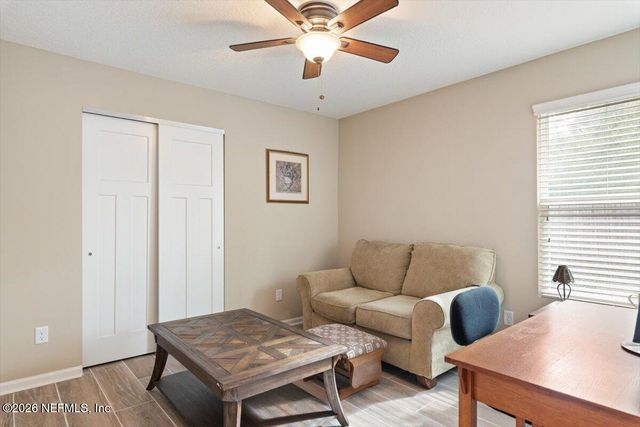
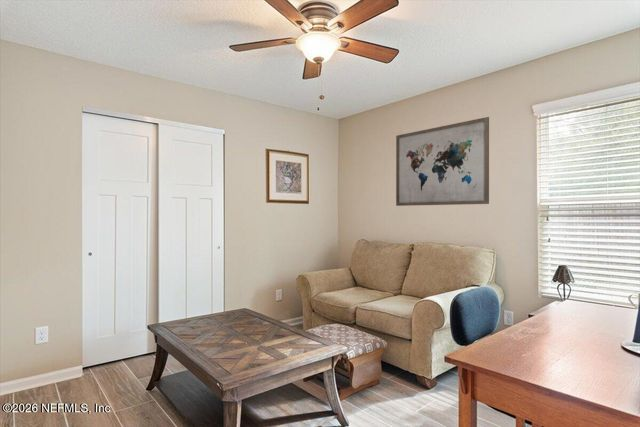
+ wall art [395,116,490,207]
